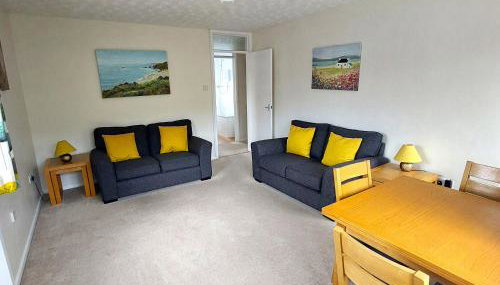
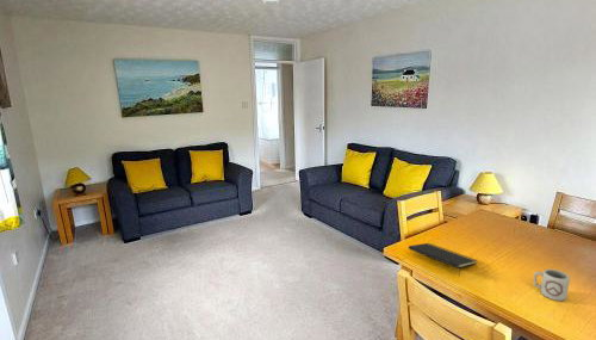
+ cup [533,268,571,302]
+ notepad [408,242,479,277]
